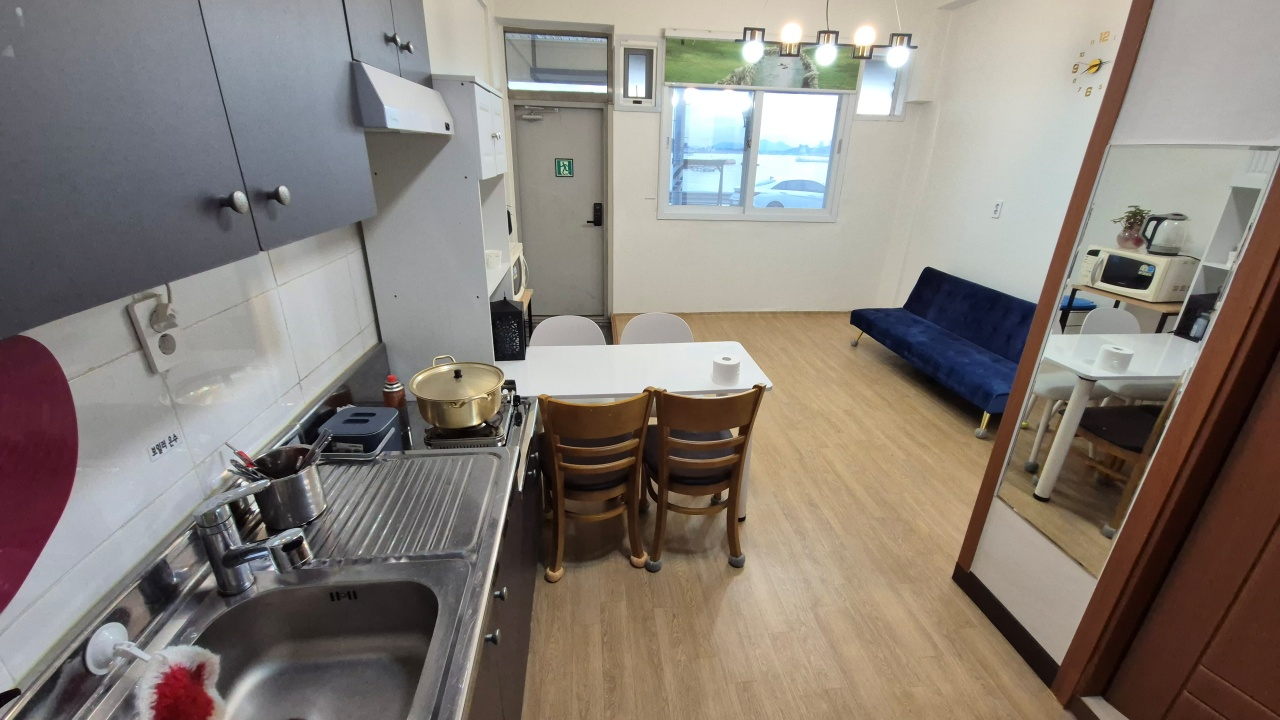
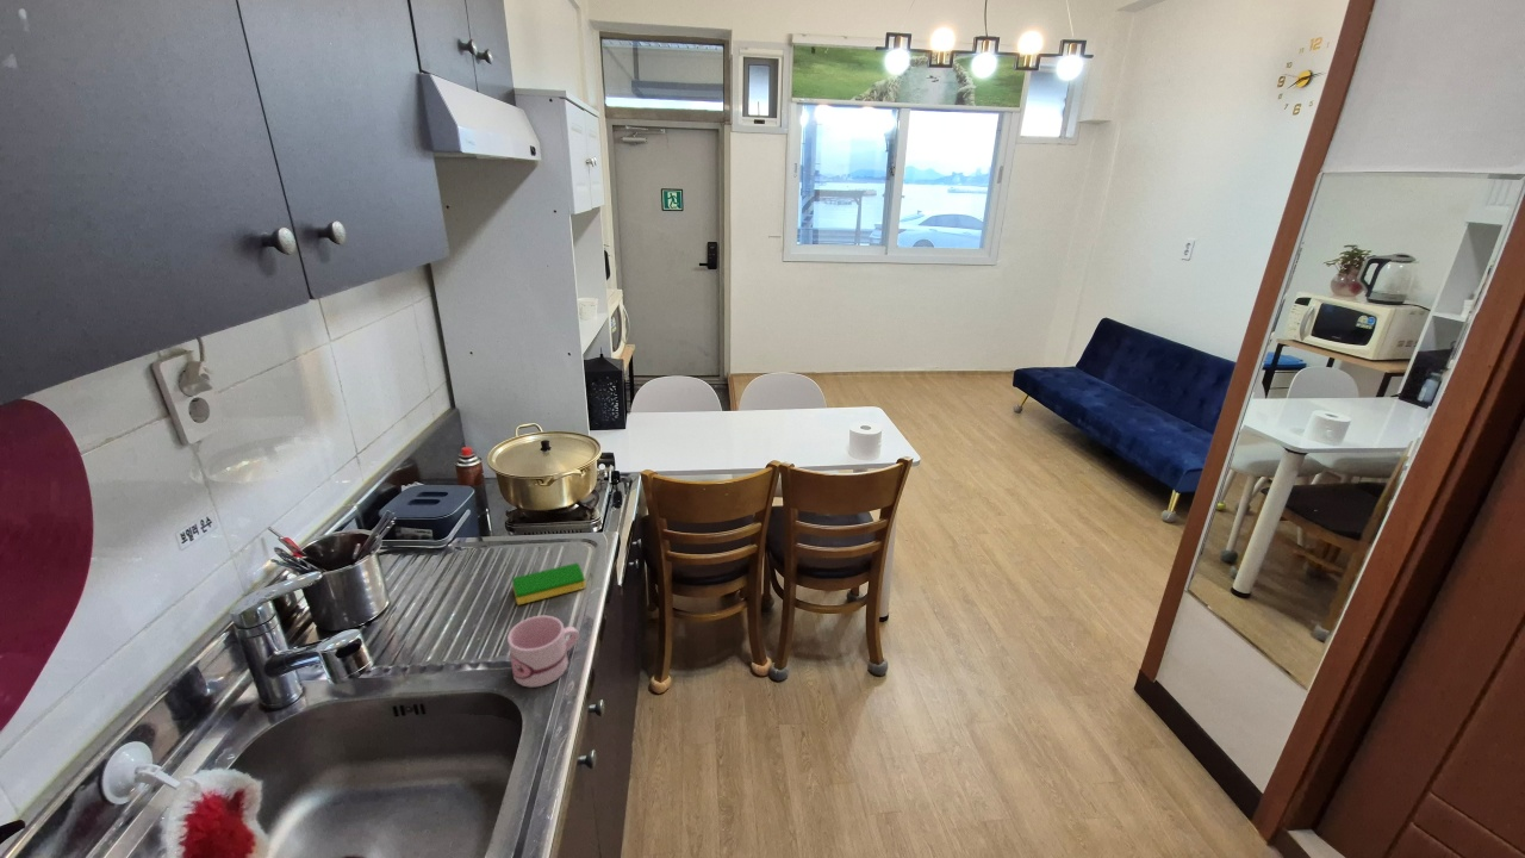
+ dish sponge [511,562,587,605]
+ mug [506,615,580,689]
